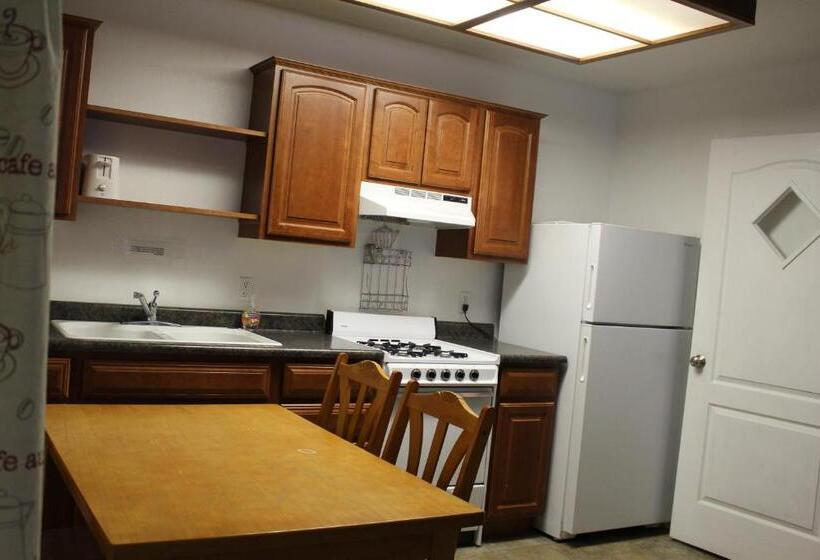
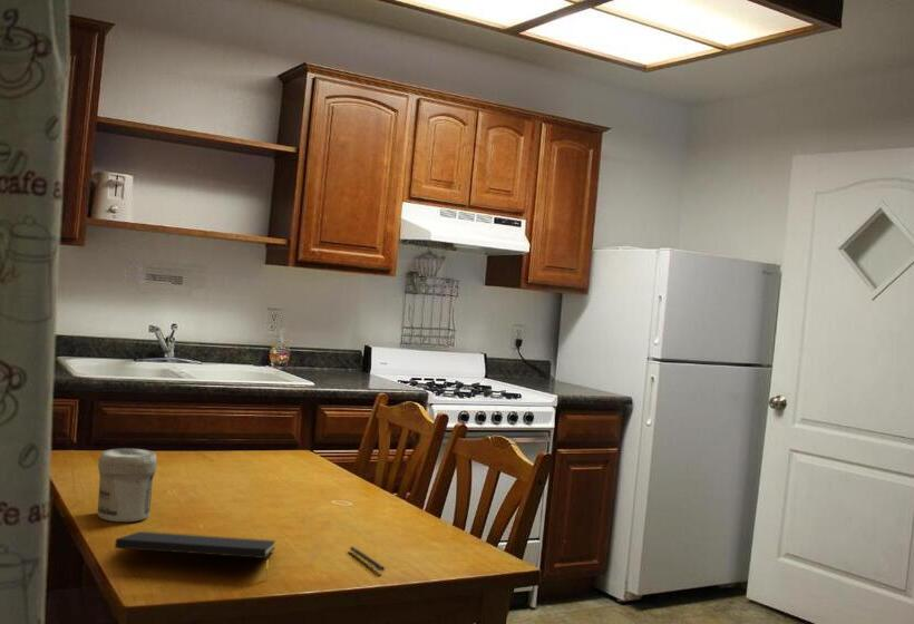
+ notepad [114,530,276,577]
+ pen [349,546,386,573]
+ jar [97,447,158,523]
